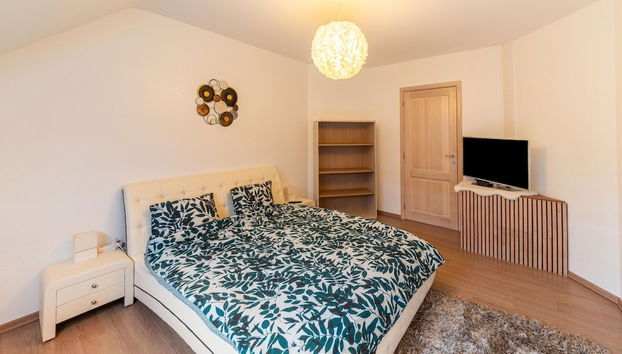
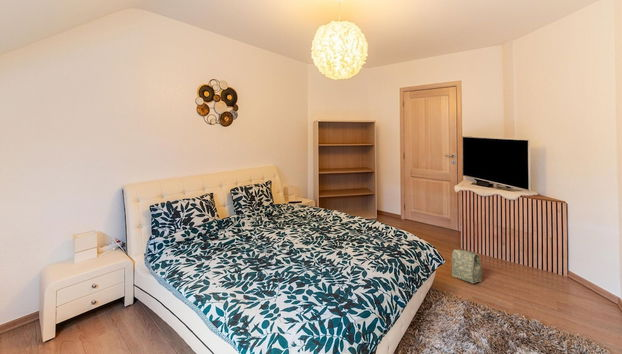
+ bag [451,248,483,285]
